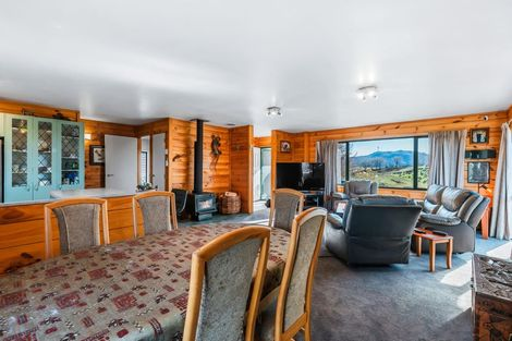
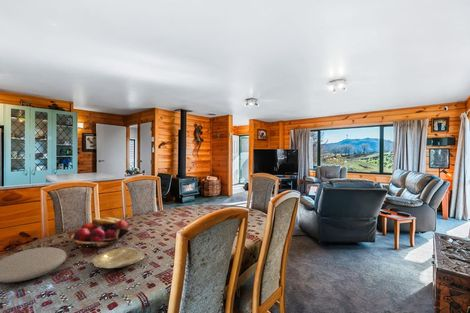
+ plate [0,246,68,283]
+ plate [91,246,146,269]
+ fruit basket [70,216,133,251]
